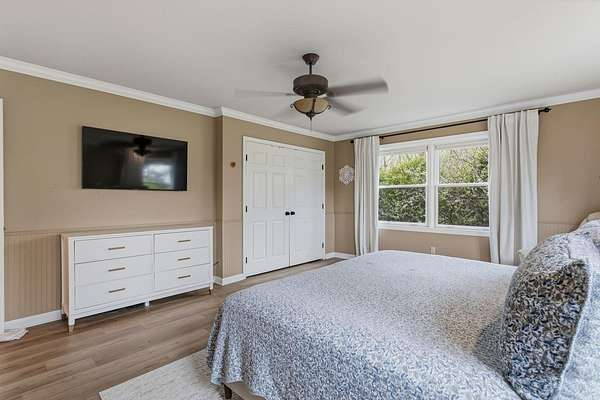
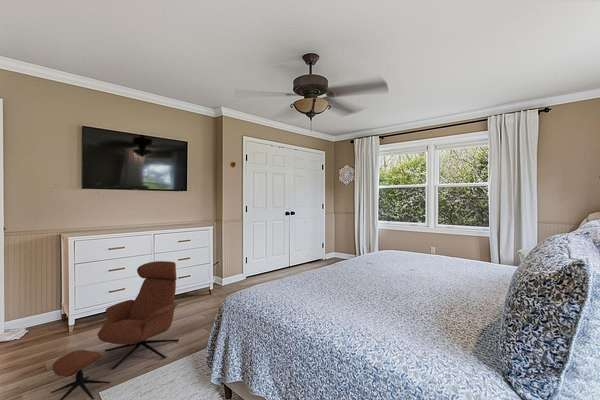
+ armchair [50,260,180,400]
